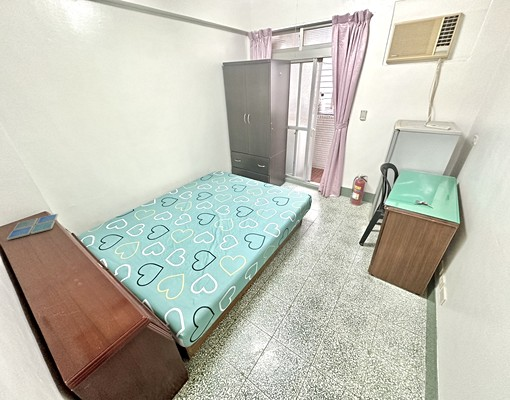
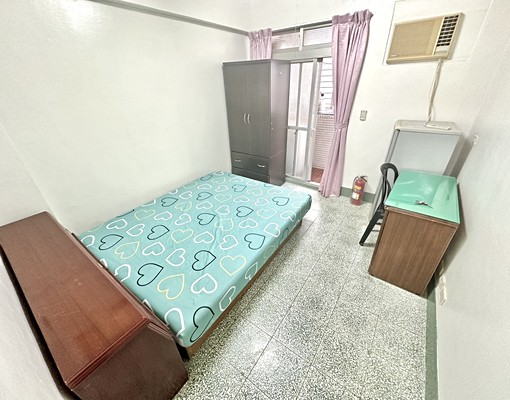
- drink coaster [6,213,59,241]
